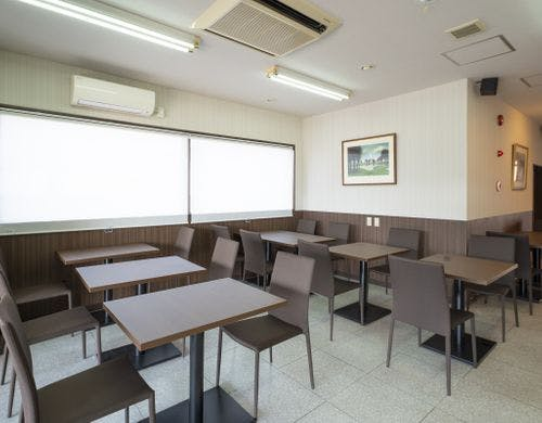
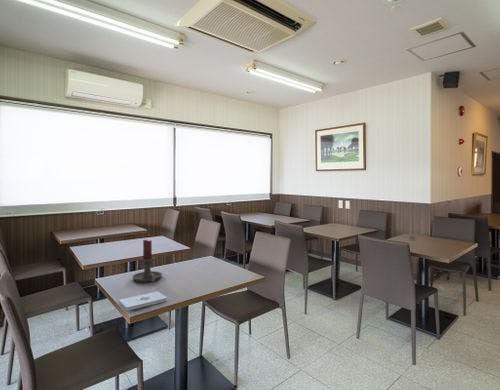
+ notepad [118,290,168,311]
+ candle holder [131,239,163,283]
